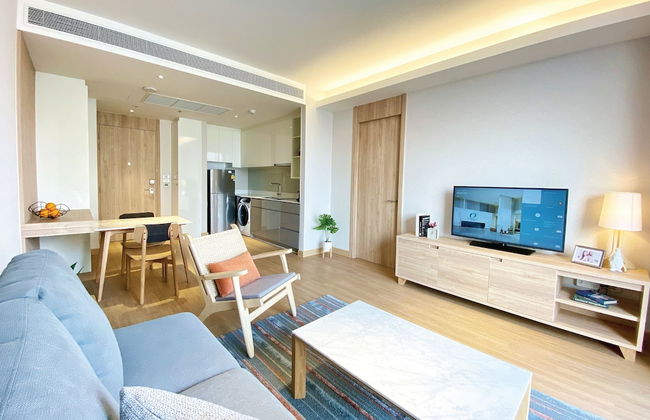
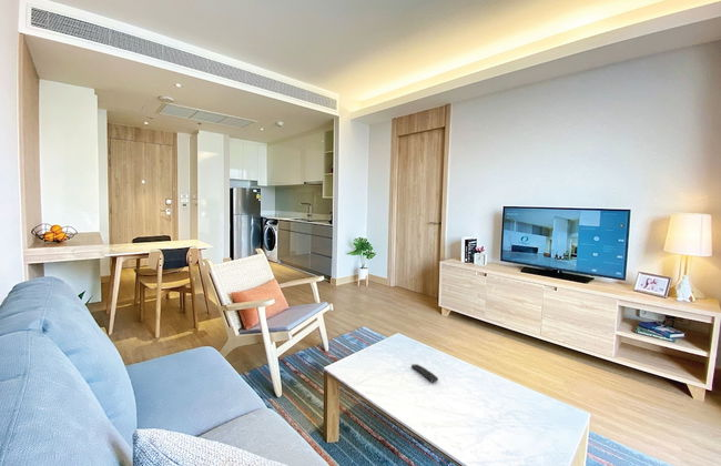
+ remote control [410,363,439,384]
